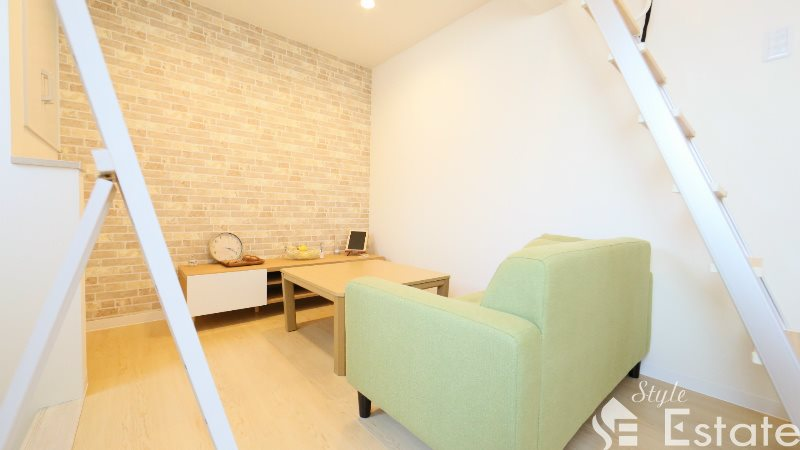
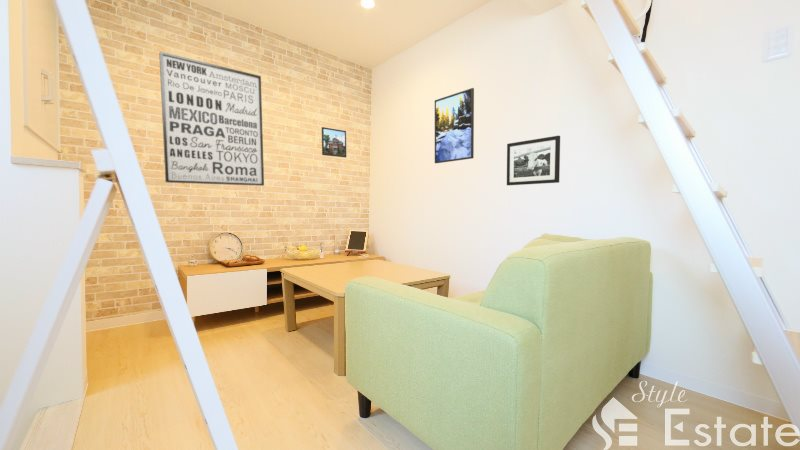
+ wall art [158,51,265,187]
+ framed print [434,87,475,164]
+ picture frame [506,135,561,186]
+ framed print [321,126,347,159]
